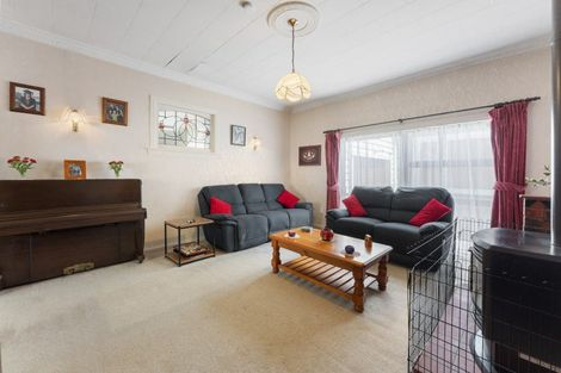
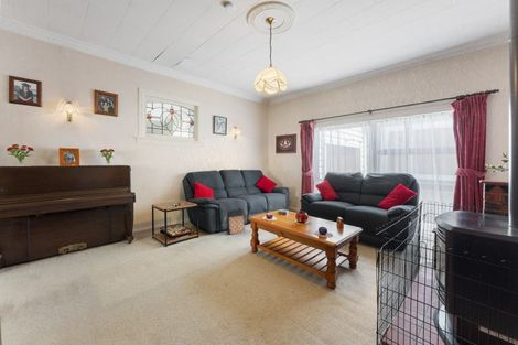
+ bag [226,207,246,236]
